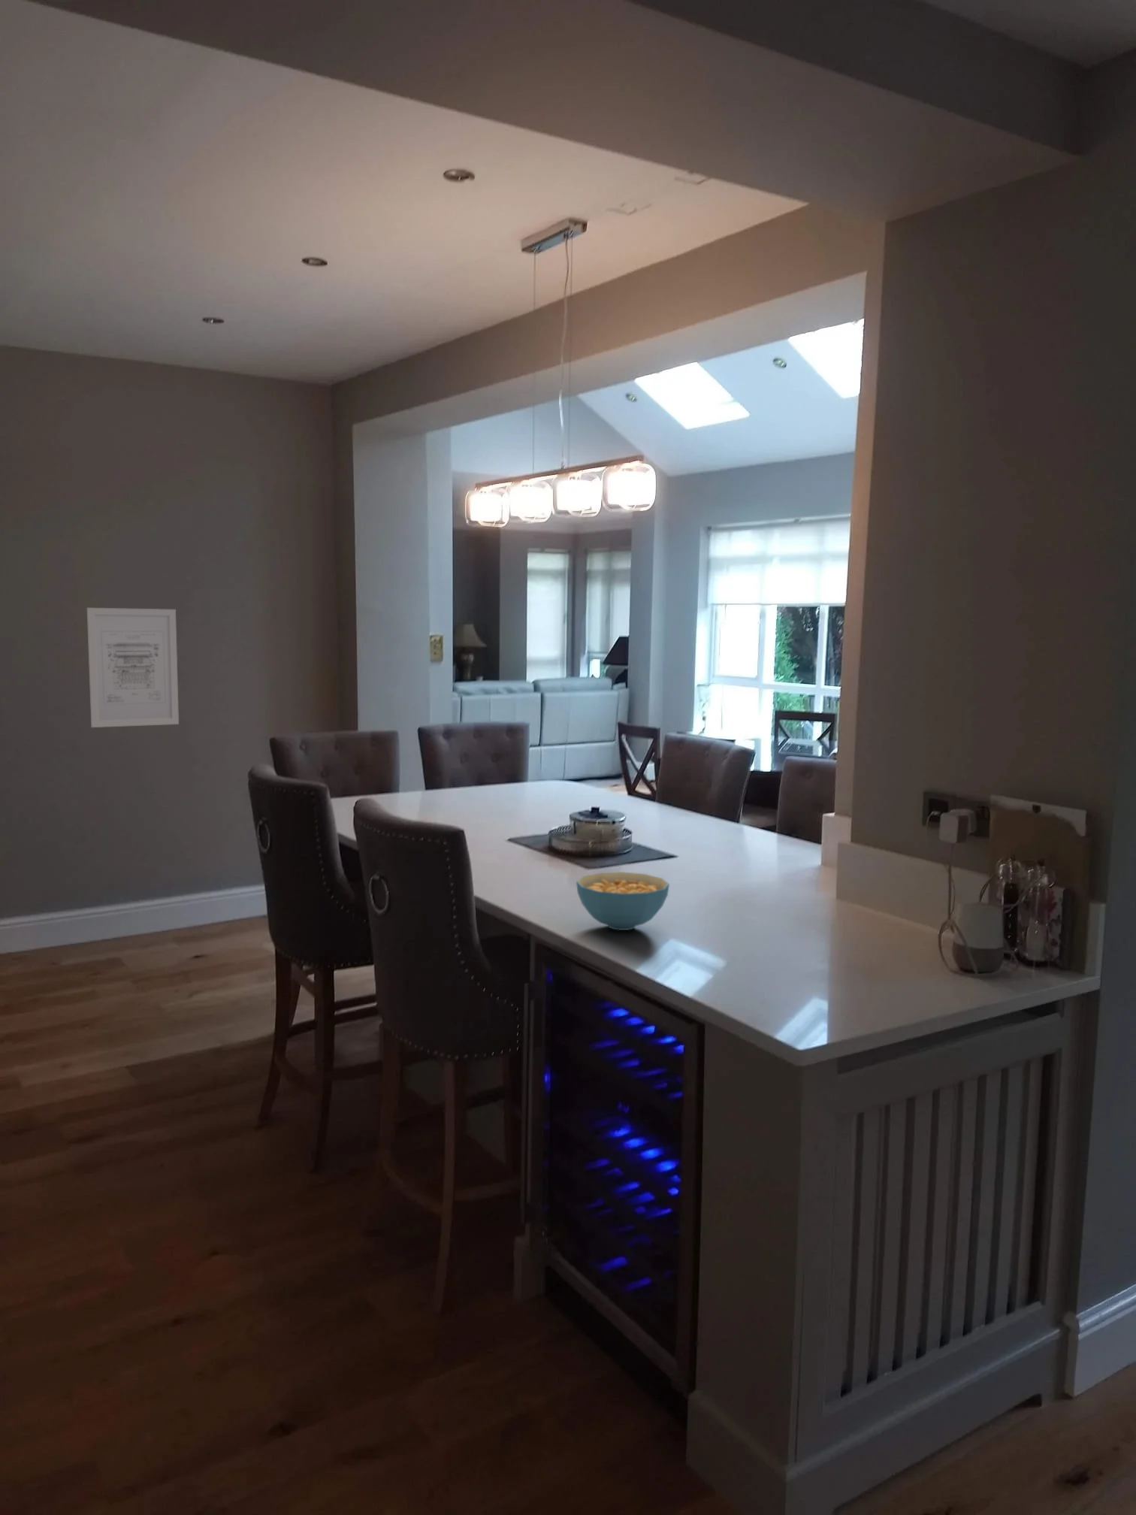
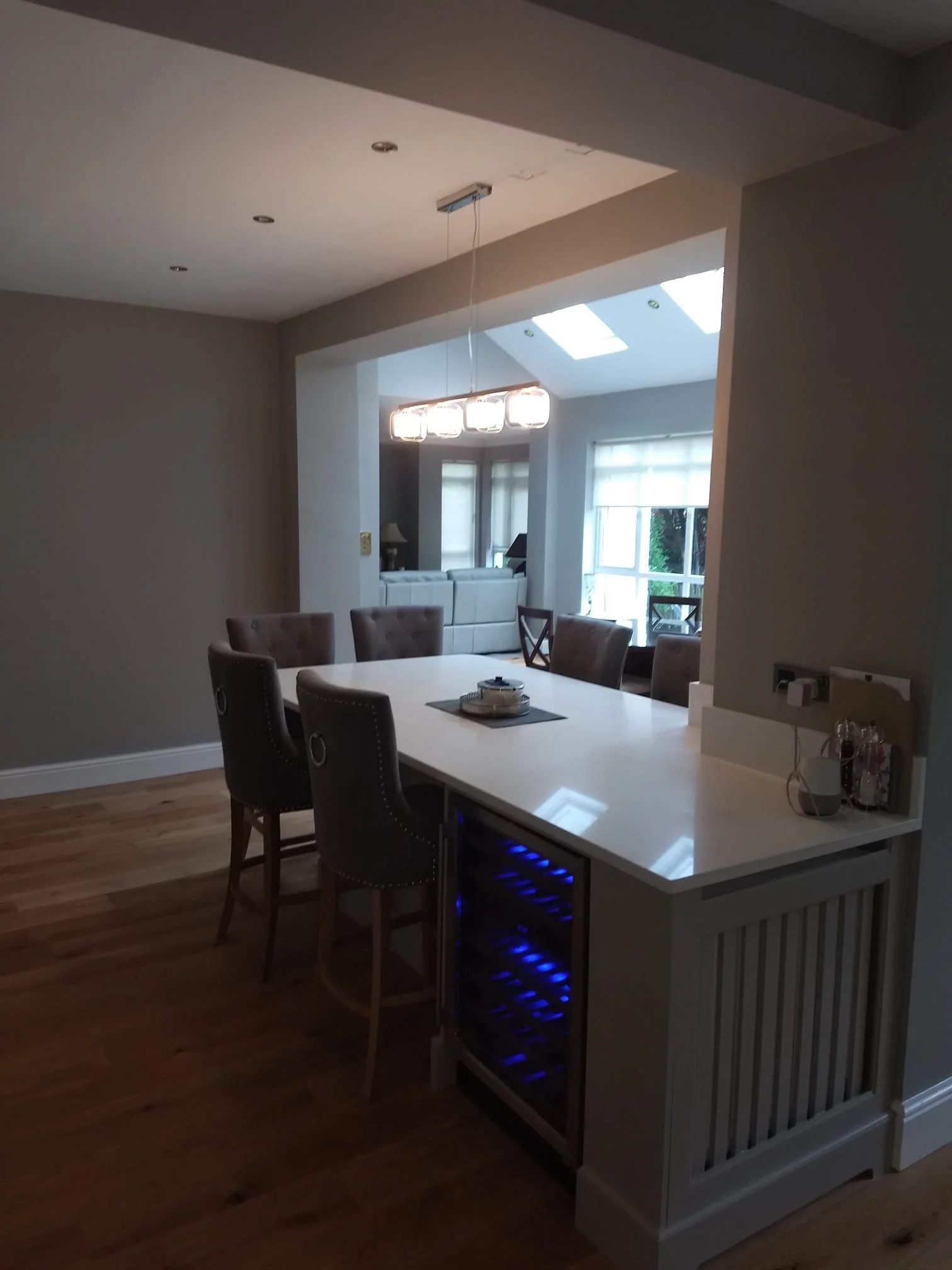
- wall art [86,607,179,728]
- cereal bowl [575,871,671,932]
